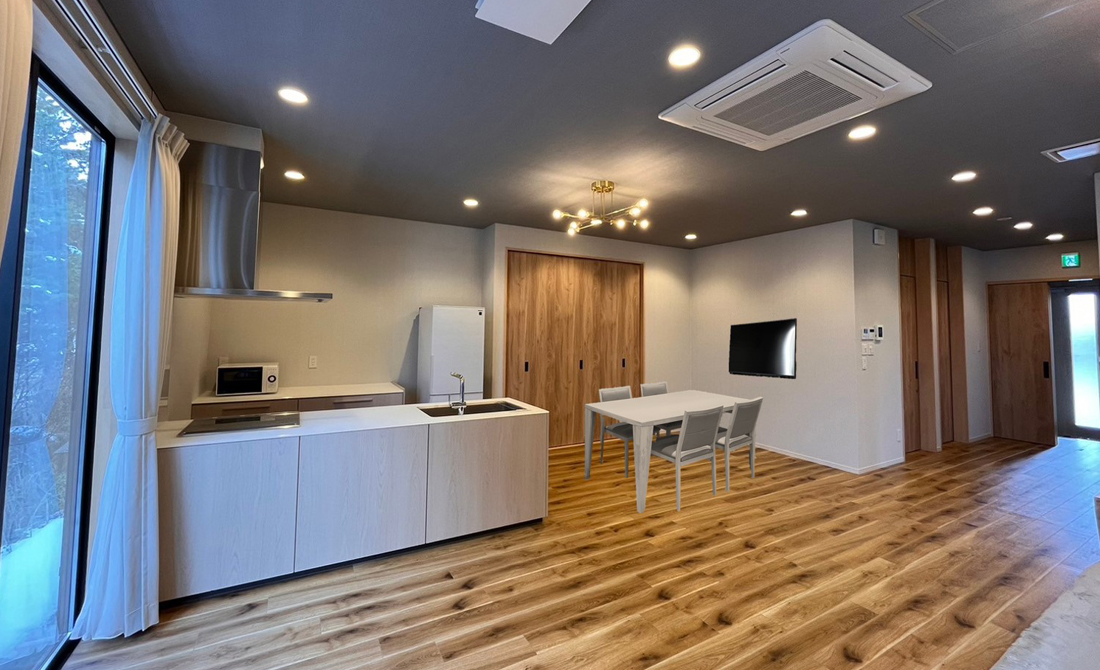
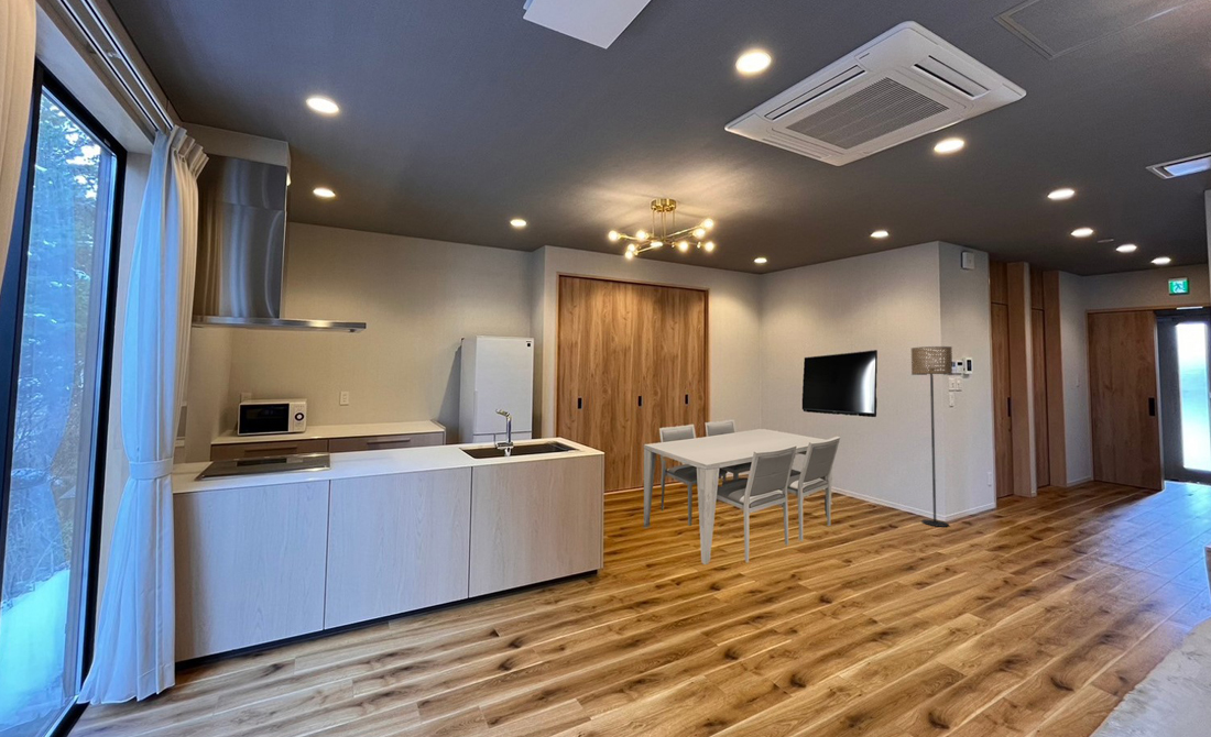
+ floor lamp [910,345,953,528]
